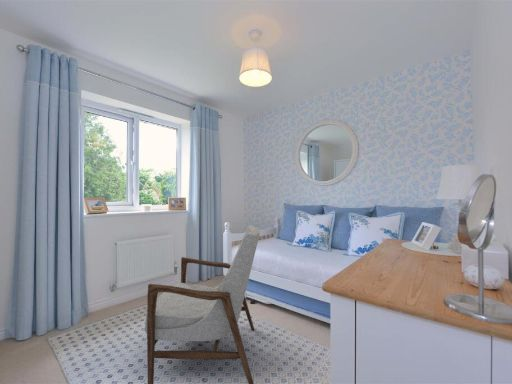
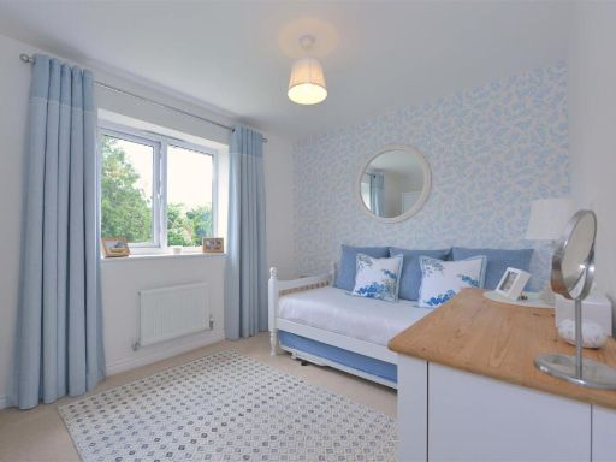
- armchair [144,224,261,384]
